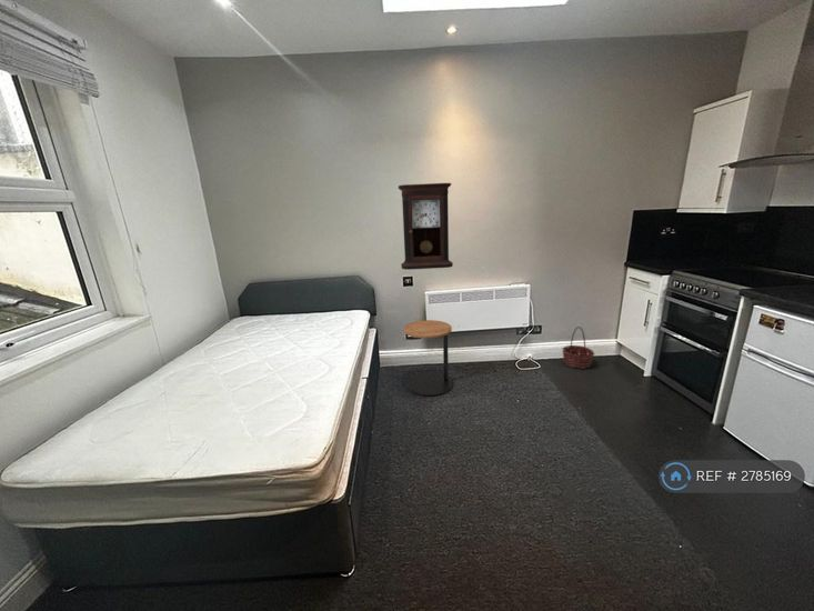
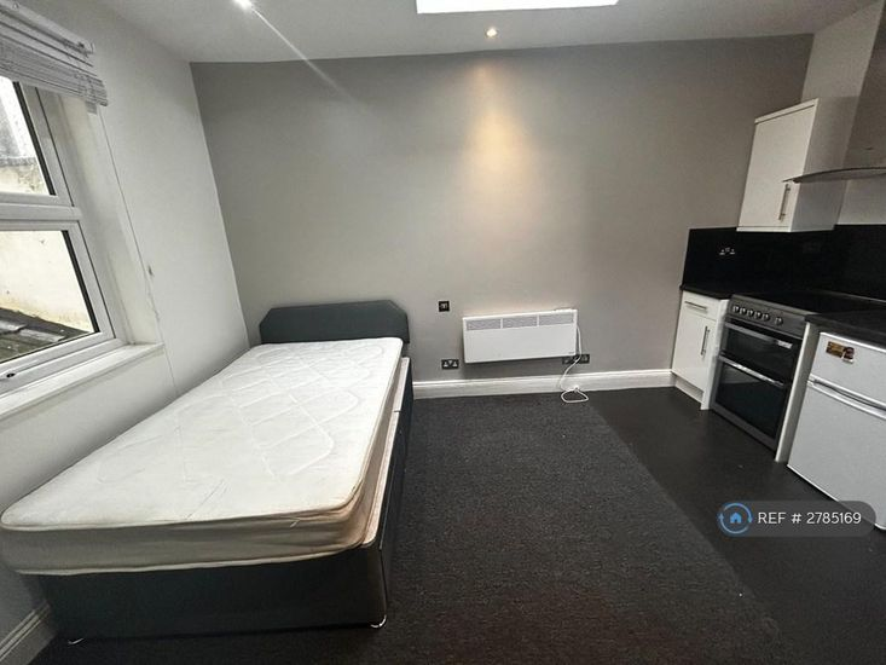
- pendulum clock [398,182,454,271]
- side table [403,319,453,397]
- basket [561,325,596,370]
